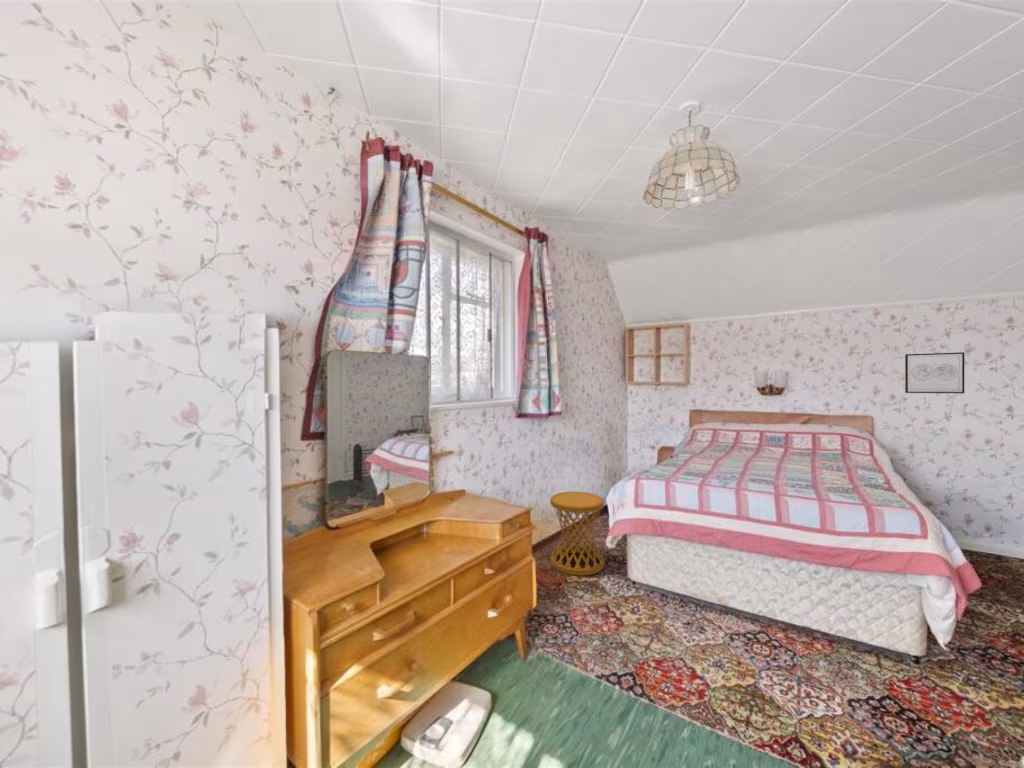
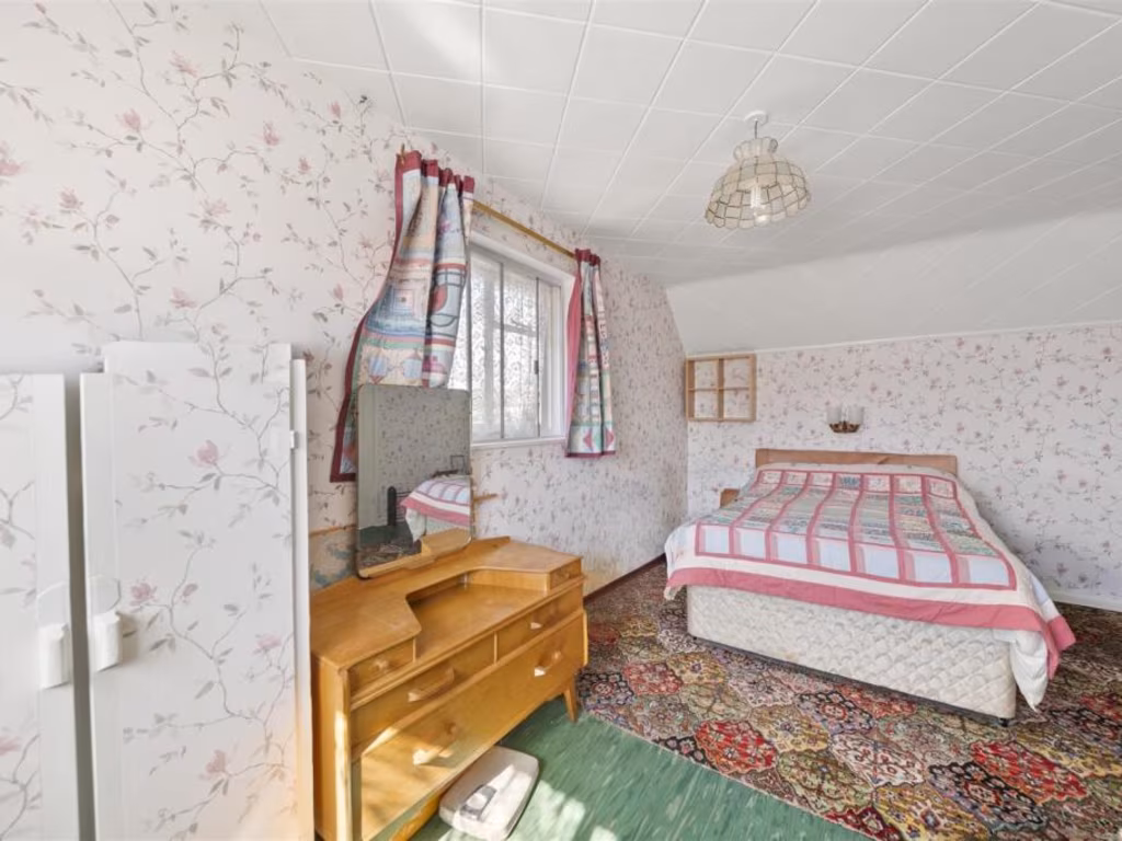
- side table [549,490,606,577]
- wall art [904,351,965,394]
